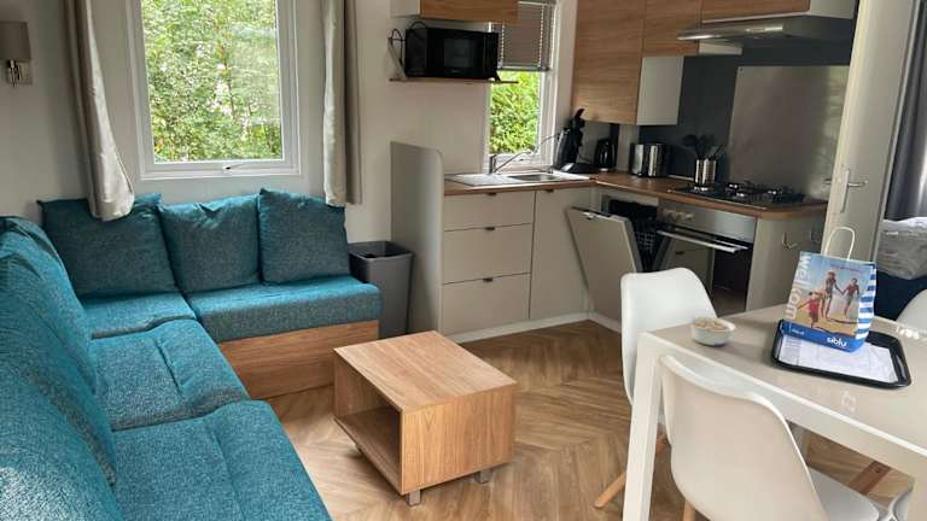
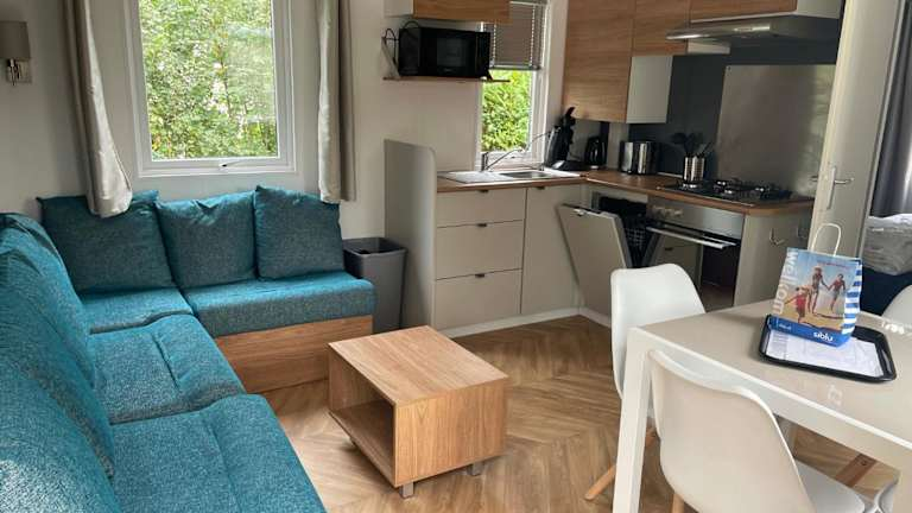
- legume [687,315,737,347]
